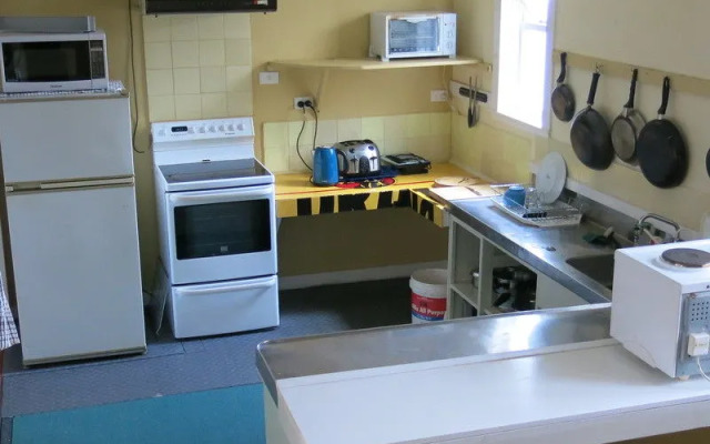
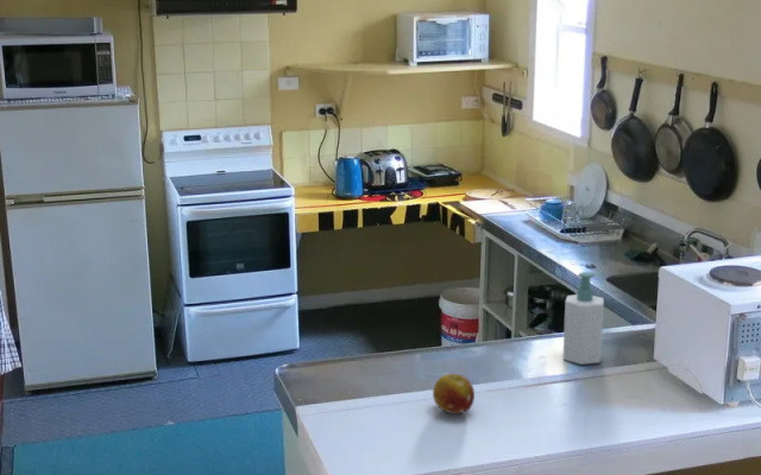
+ soap bottle [561,271,605,366]
+ fruit [432,373,476,414]
